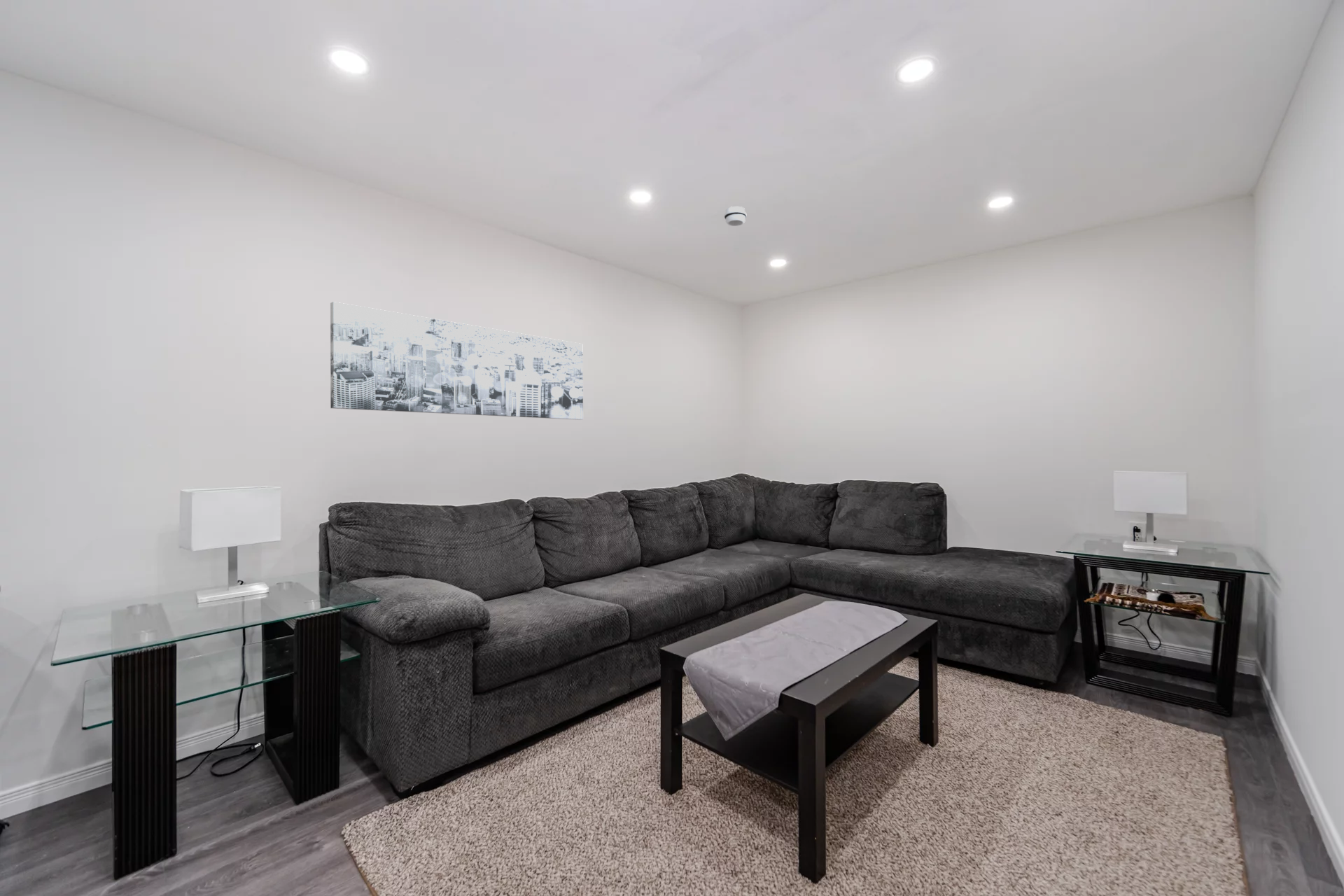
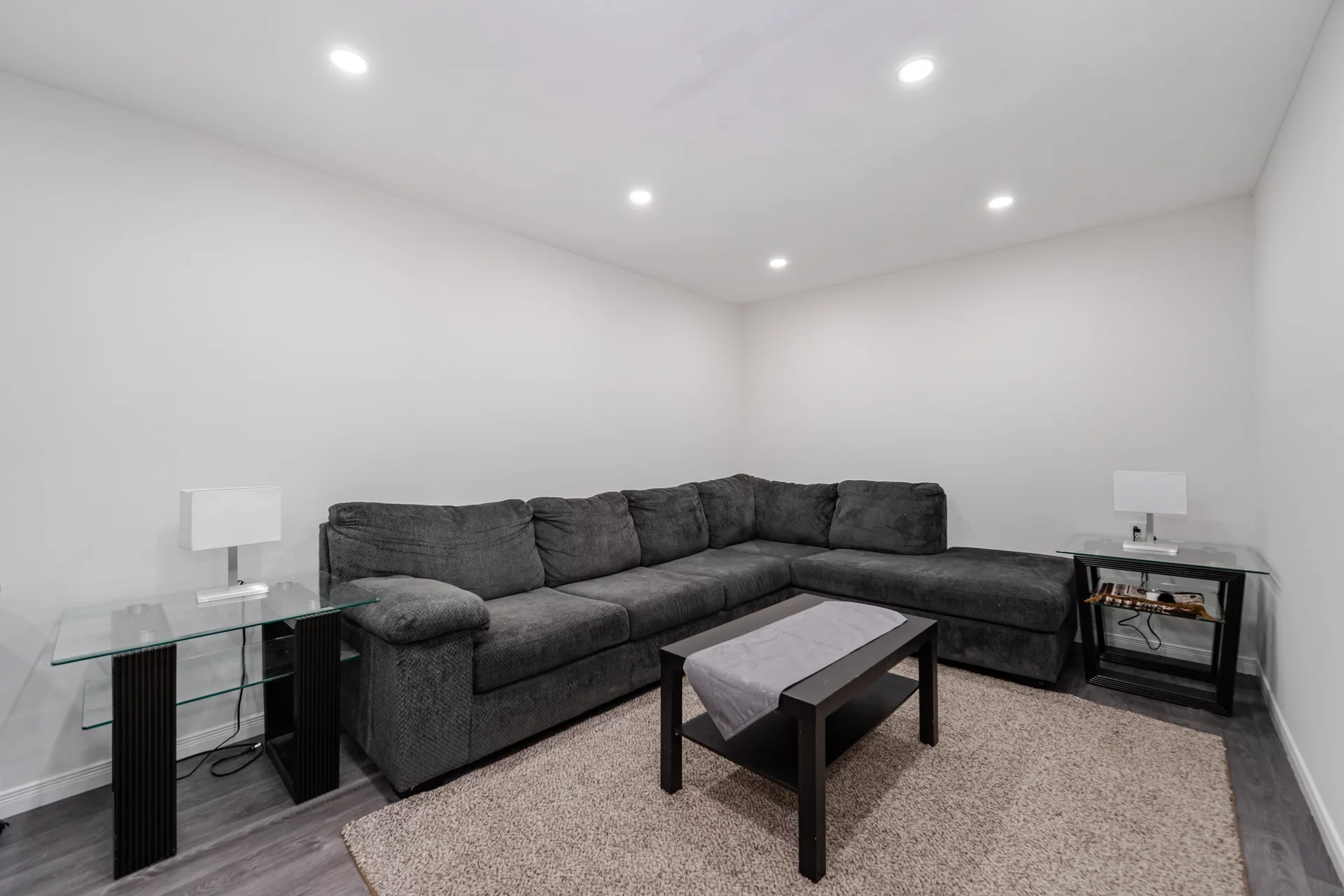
- smoke detector [724,206,747,227]
- wall art [330,301,584,421]
